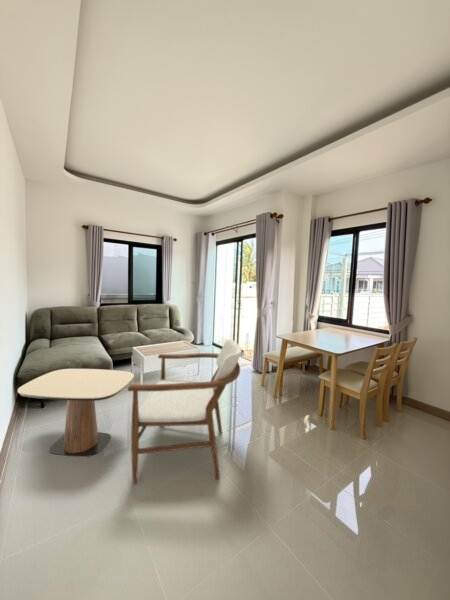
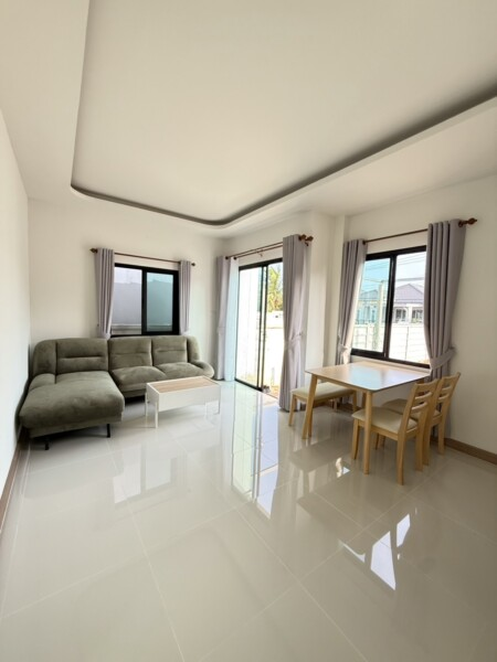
- armchair [127,338,243,485]
- side table [17,368,135,457]
